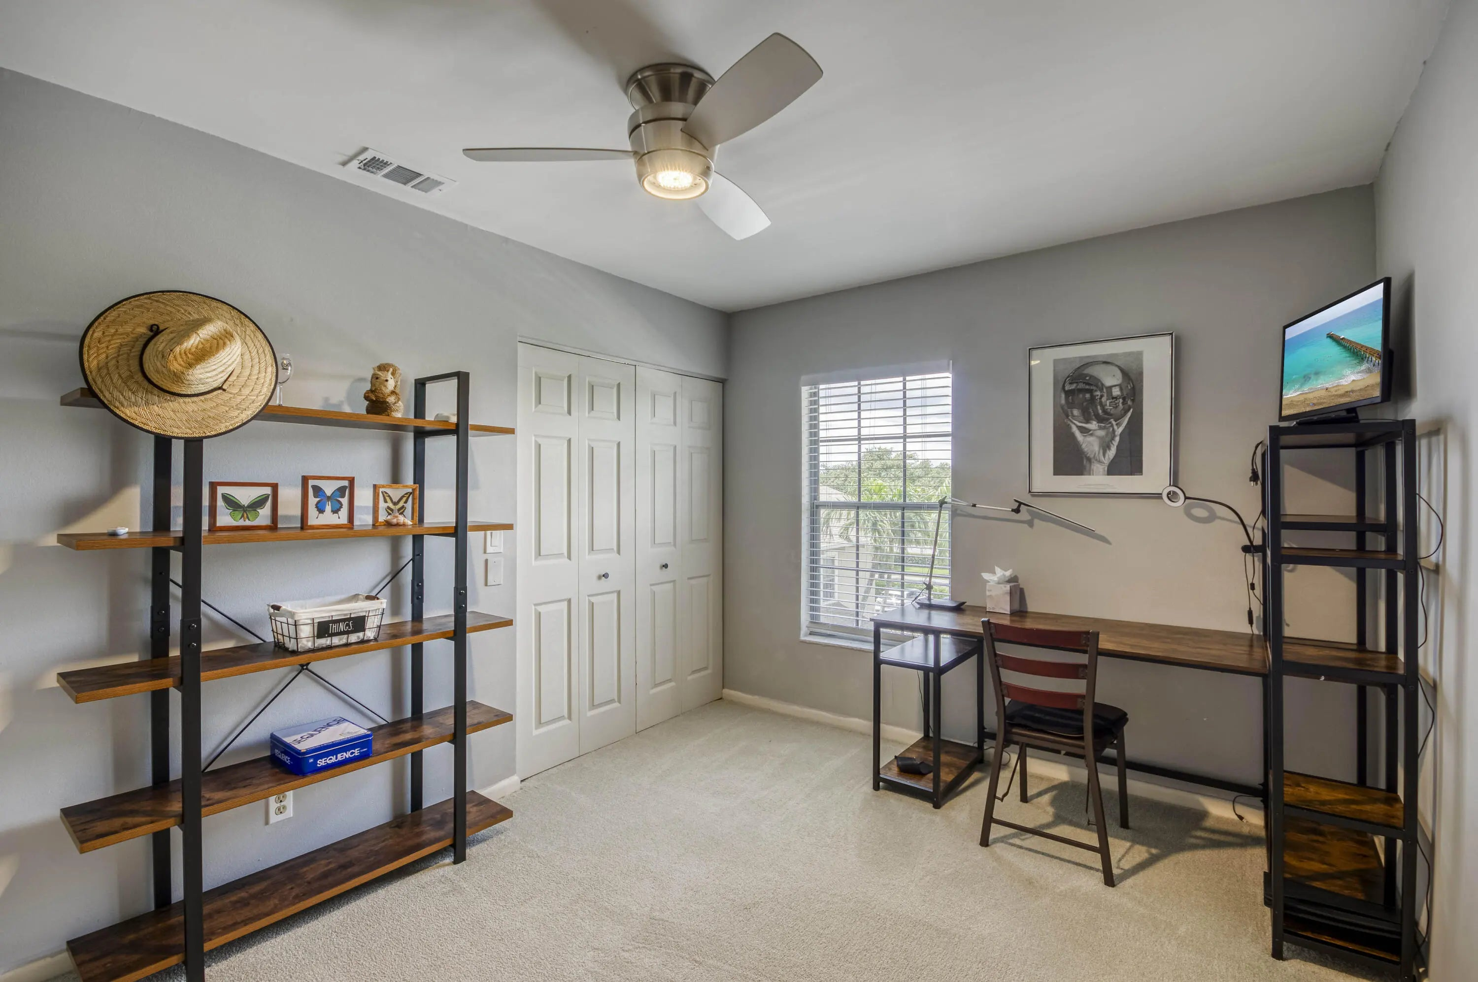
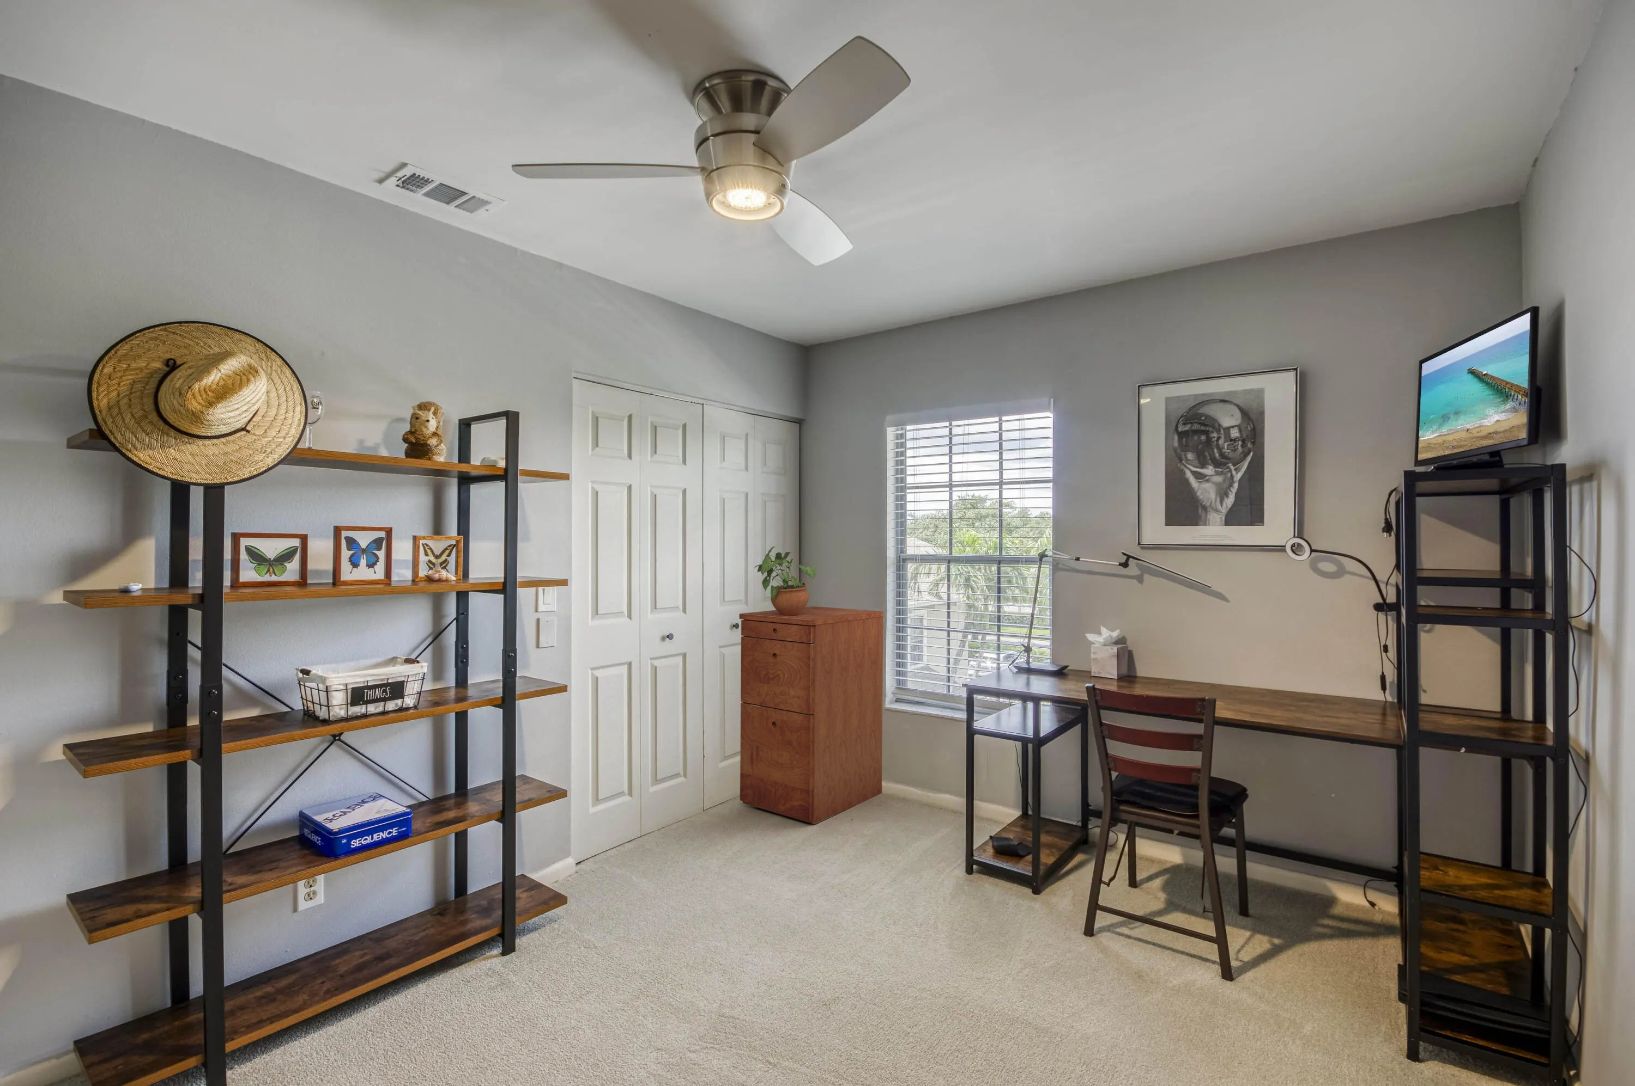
+ potted plant [753,545,818,616]
+ filing cabinet [739,606,884,824]
